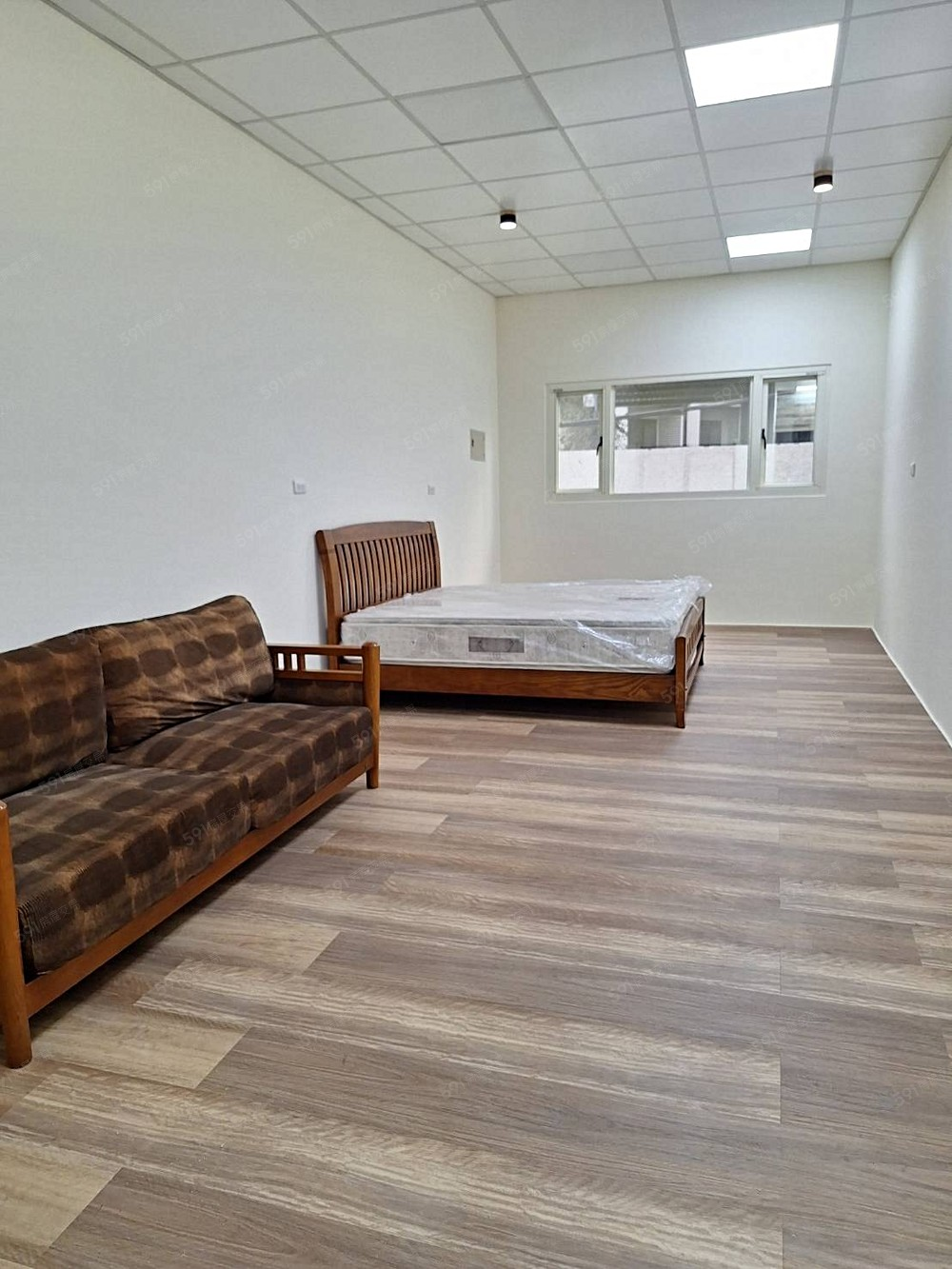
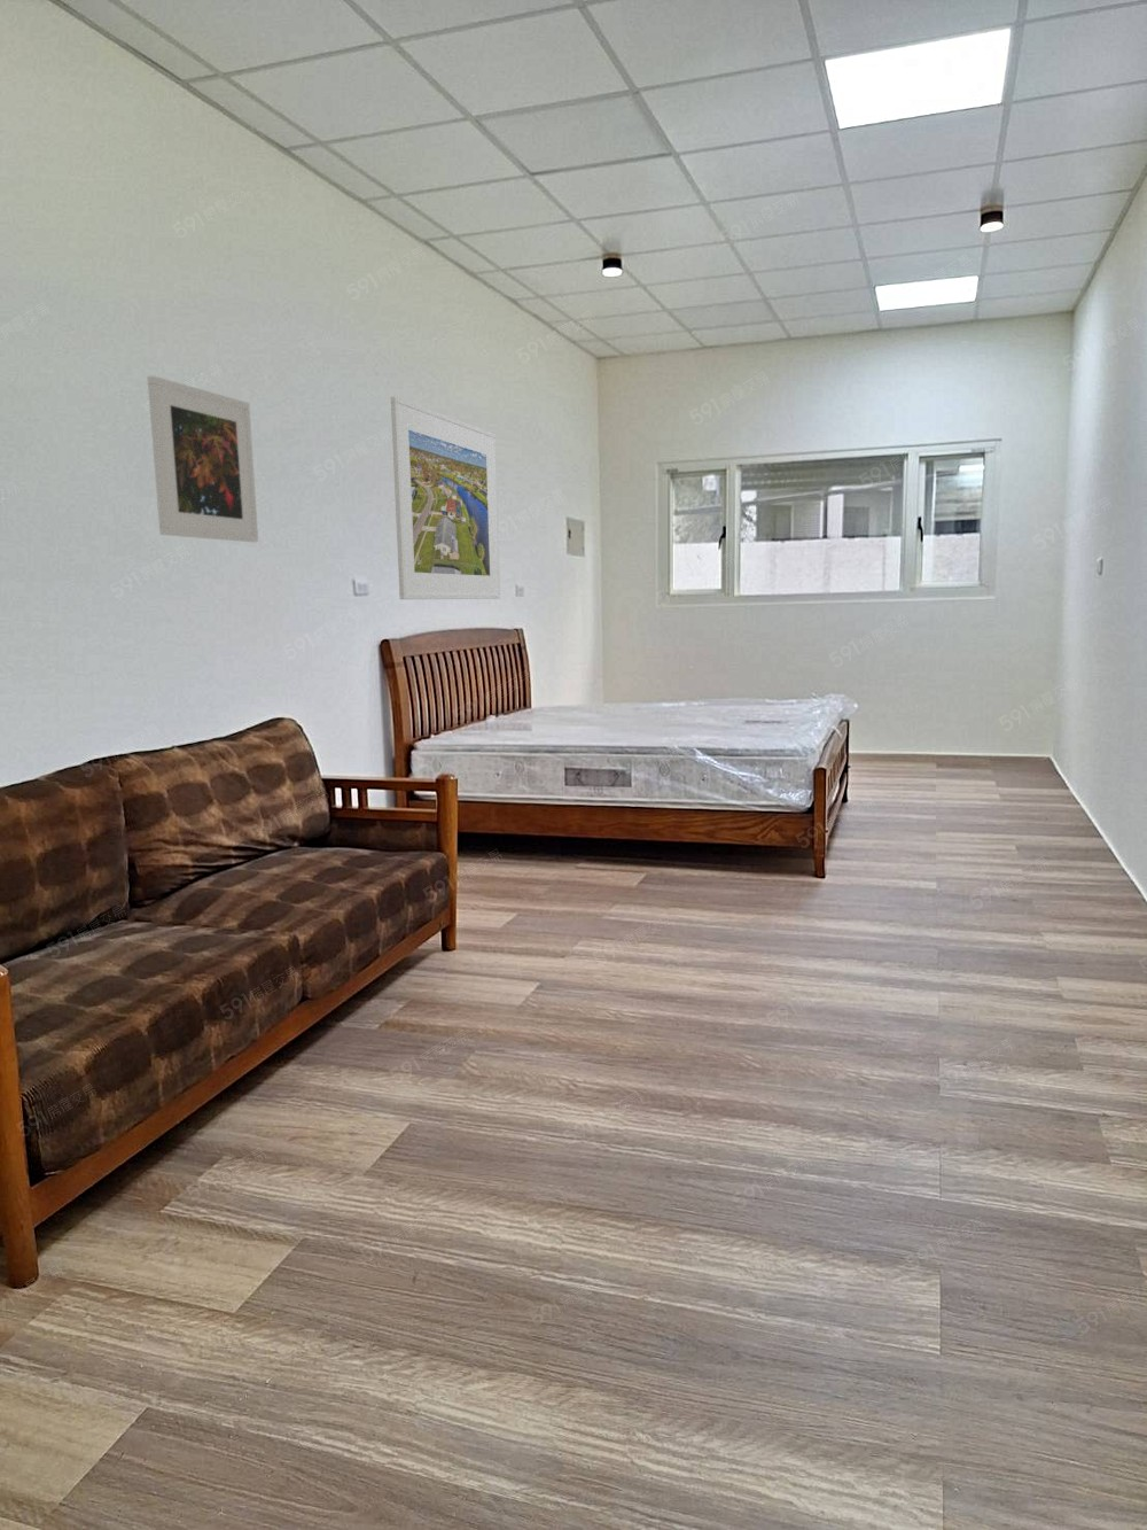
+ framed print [390,394,501,600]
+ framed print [146,374,259,543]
